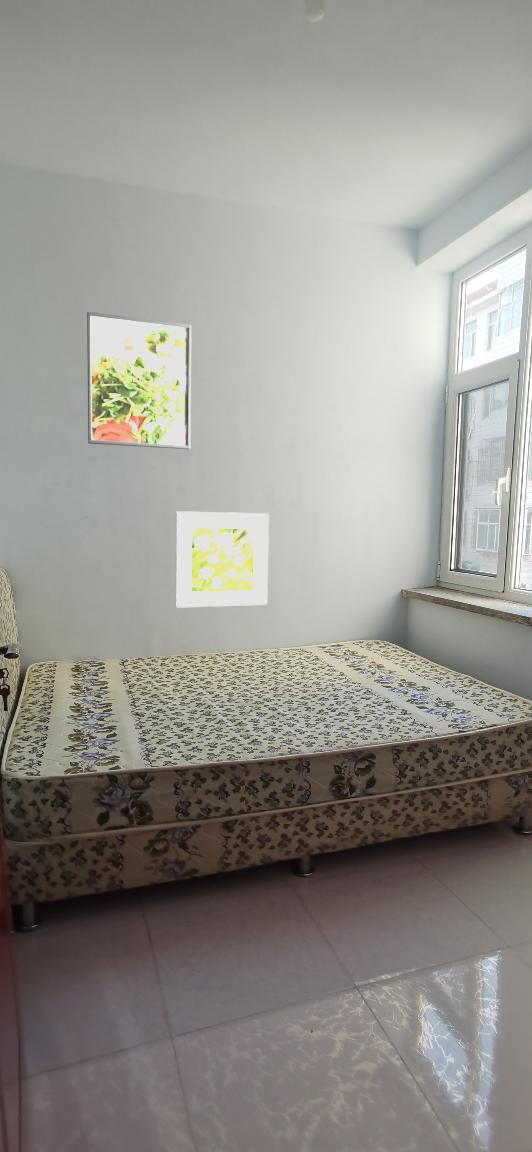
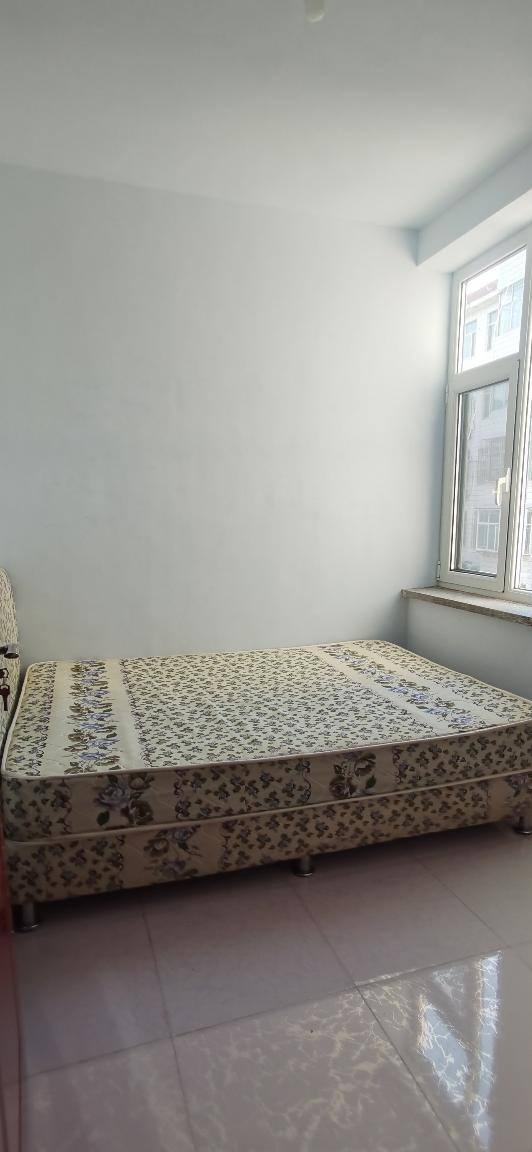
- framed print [175,510,270,609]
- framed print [86,311,192,450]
